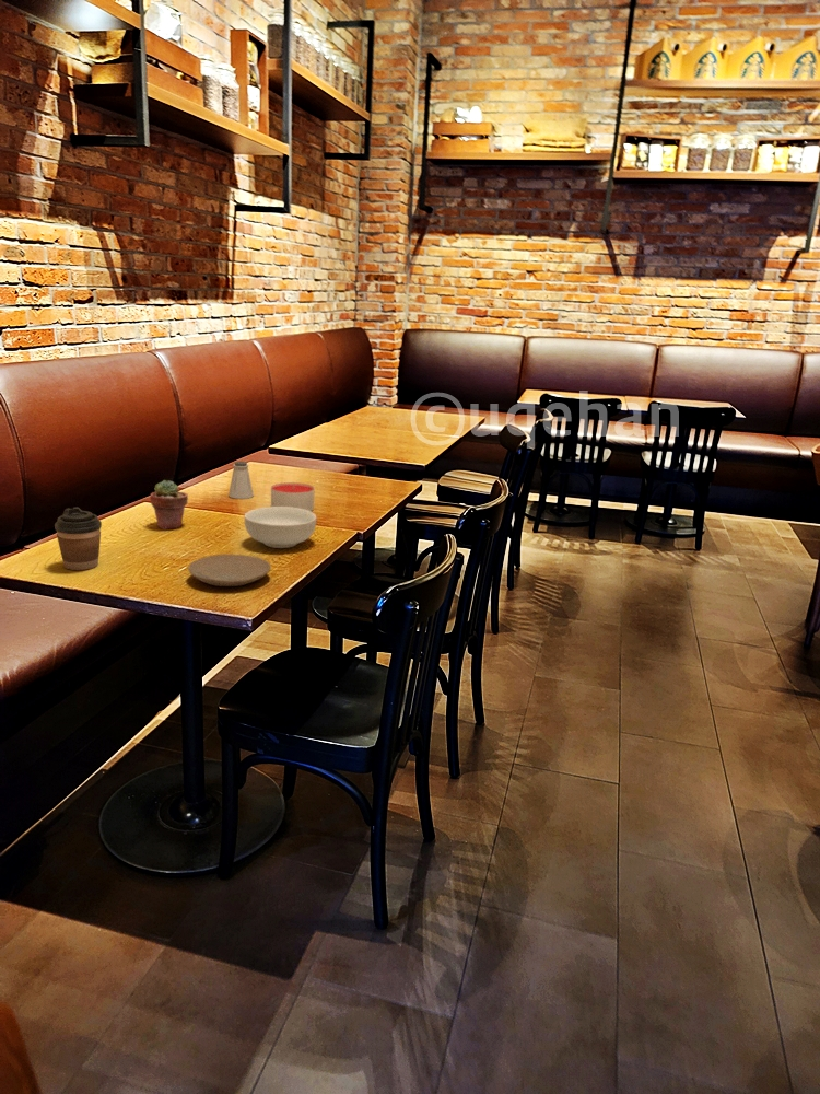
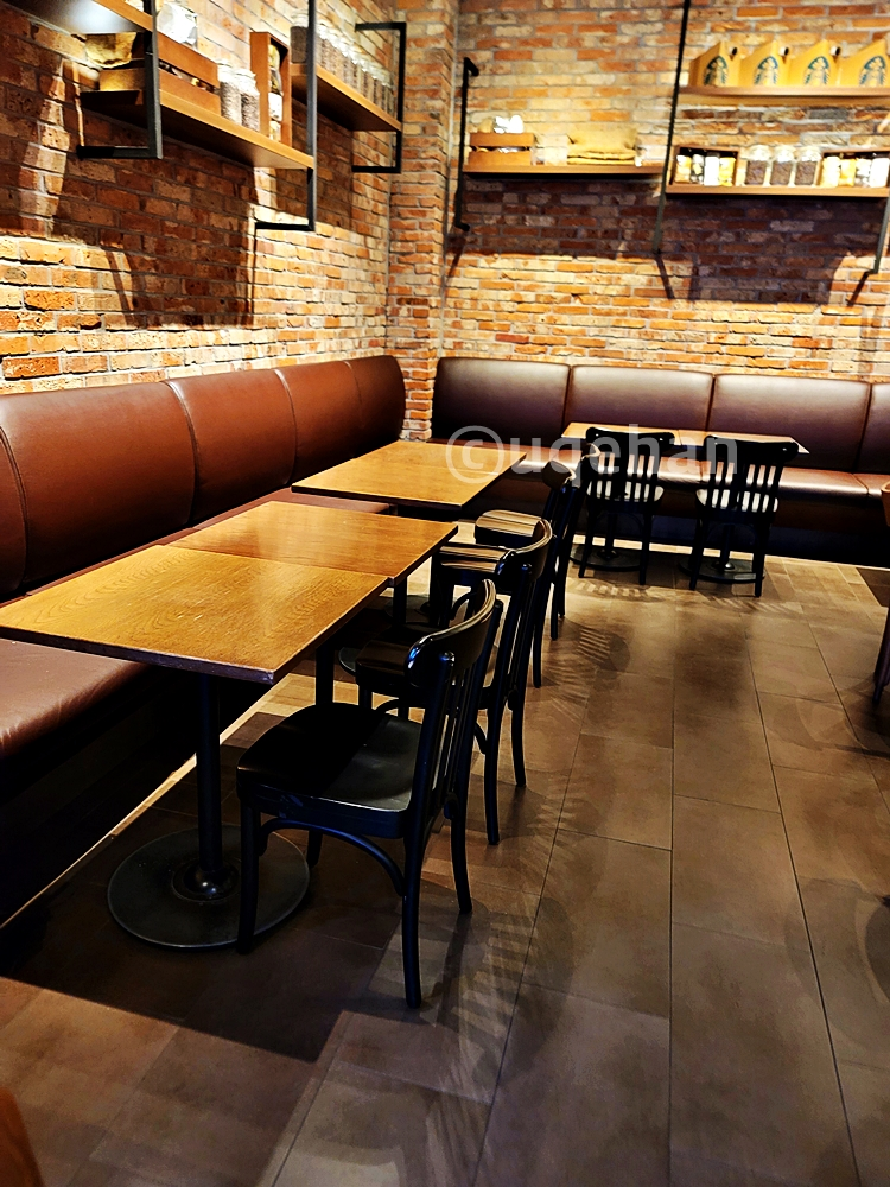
- cereal bowl [243,505,317,549]
- coffee cup [54,507,103,571]
- potted succulent [149,479,189,531]
- saltshaker [227,461,255,500]
- plate [187,554,272,587]
- candle [270,481,315,512]
